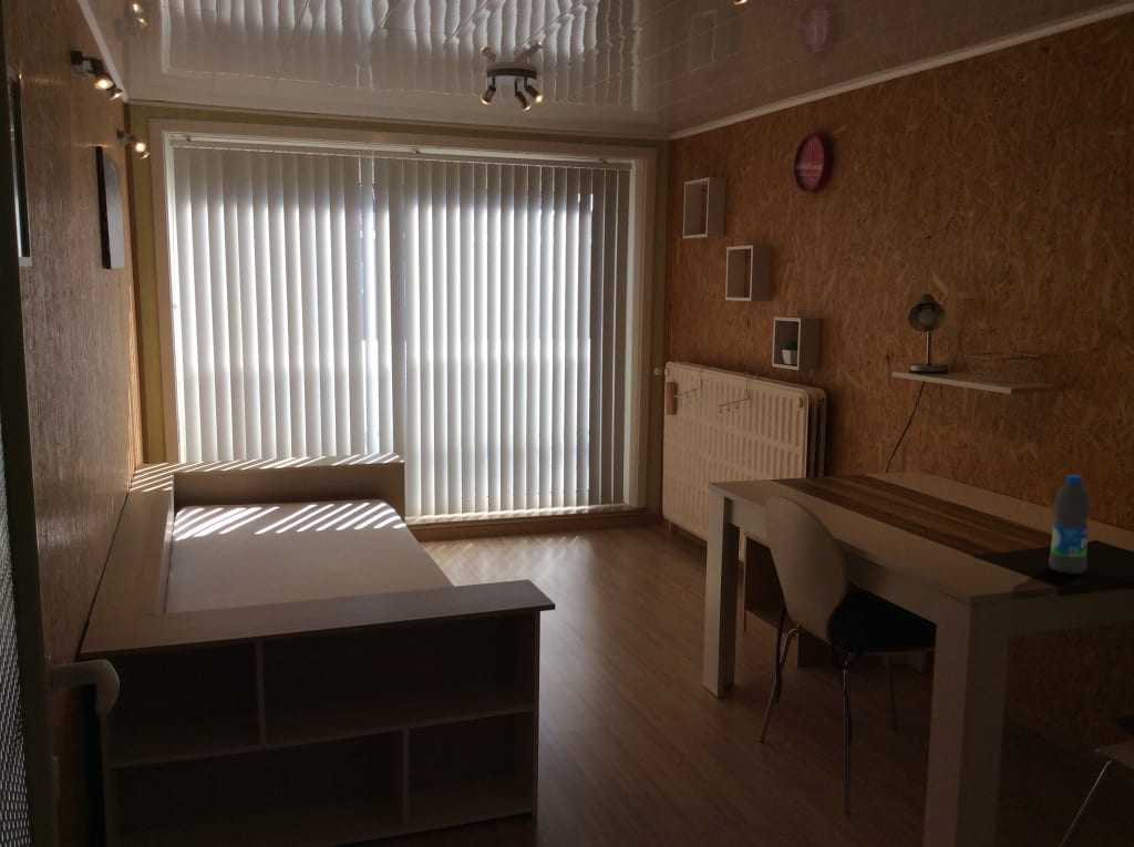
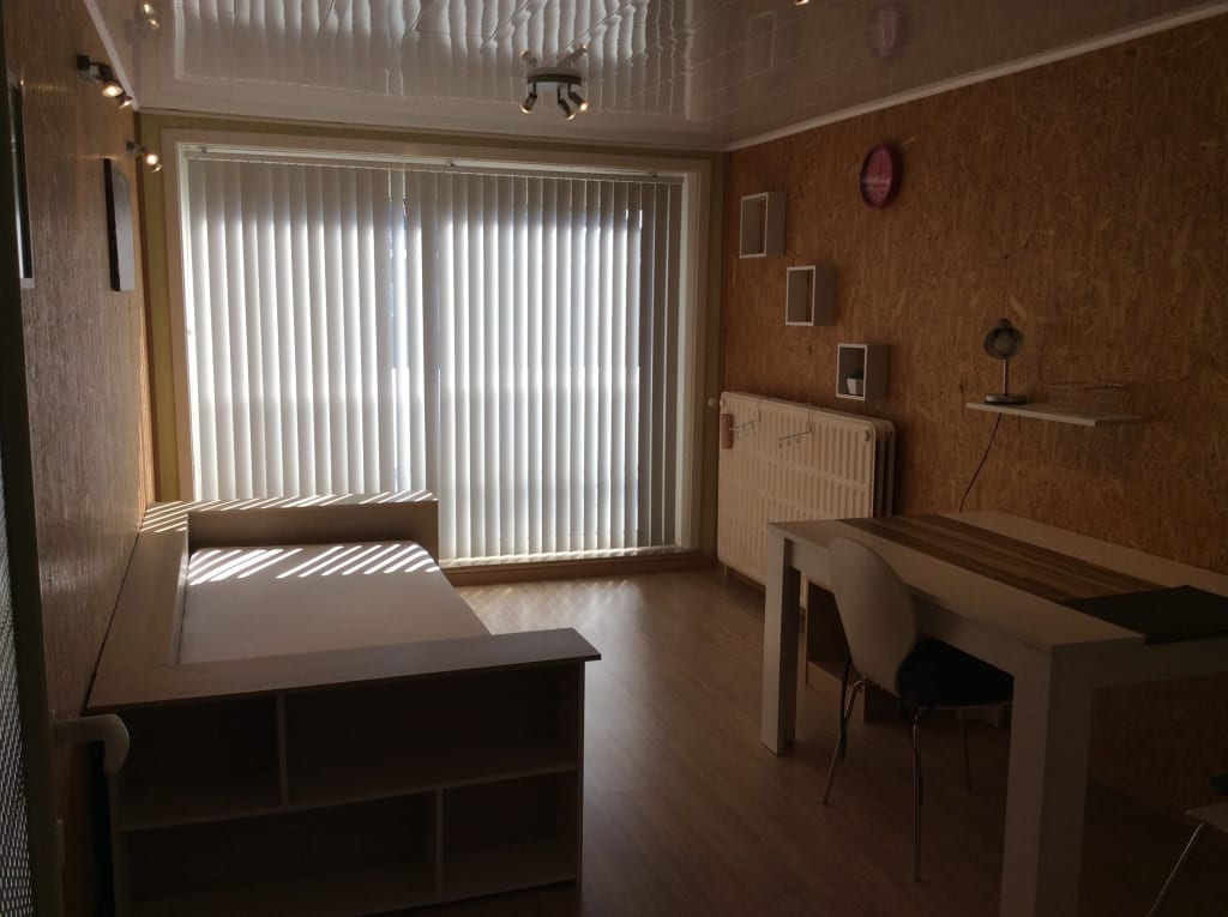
- water bottle [1048,474,1092,575]
